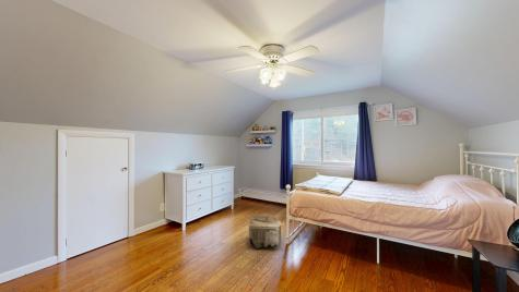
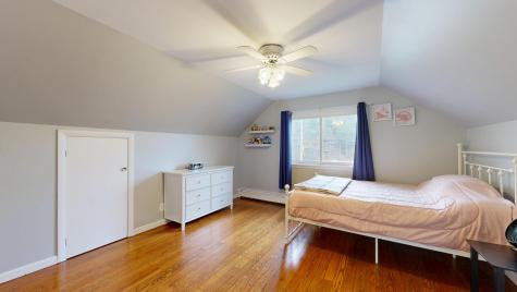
- pouf [248,214,282,251]
